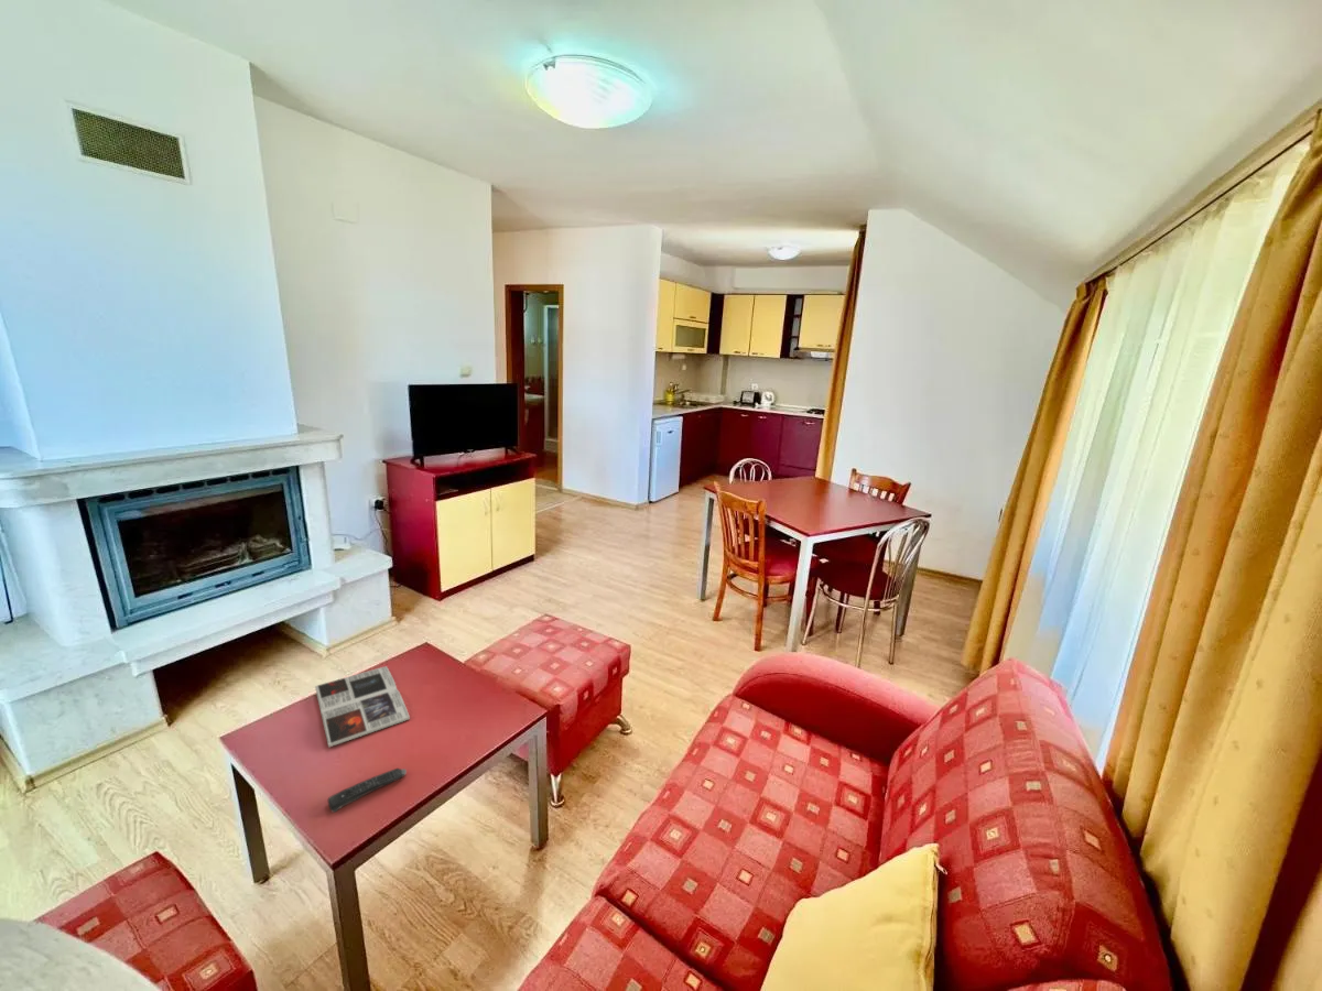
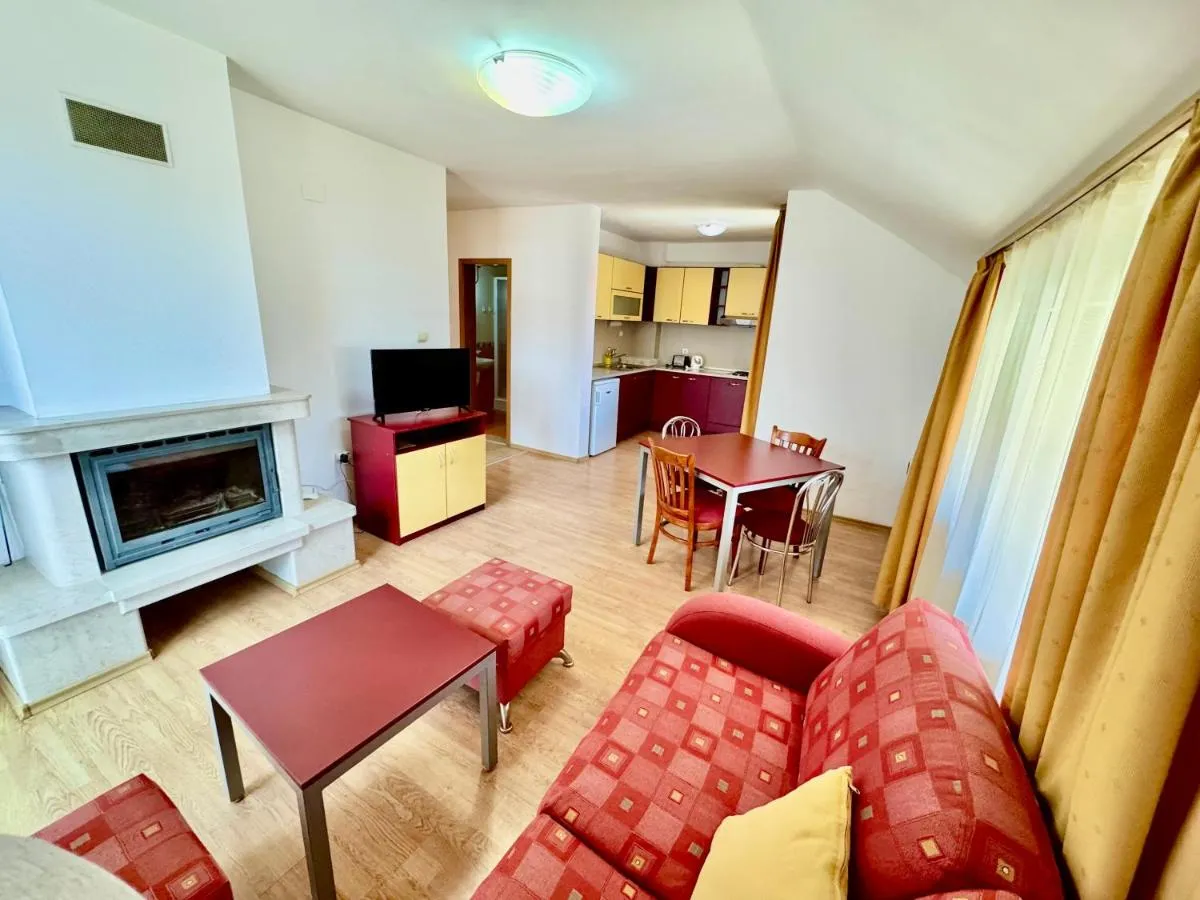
- magazine [314,665,411,749]
- remote control [327,767,408,814]
